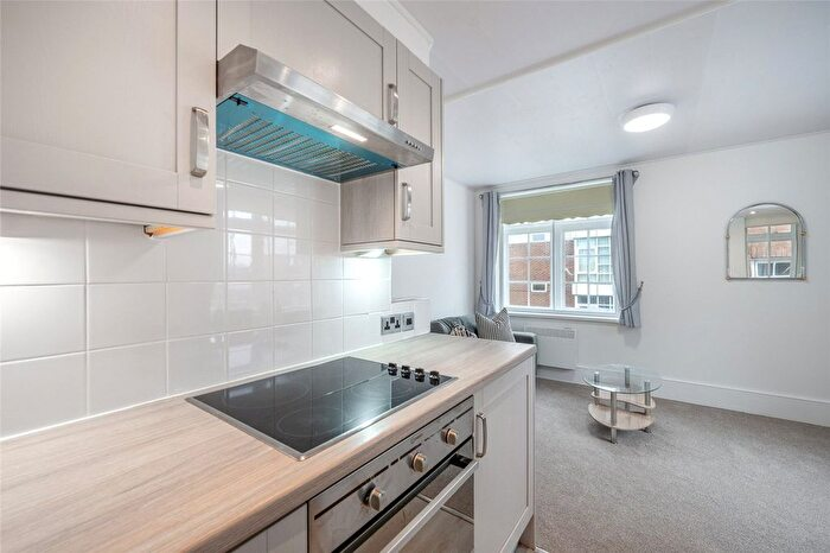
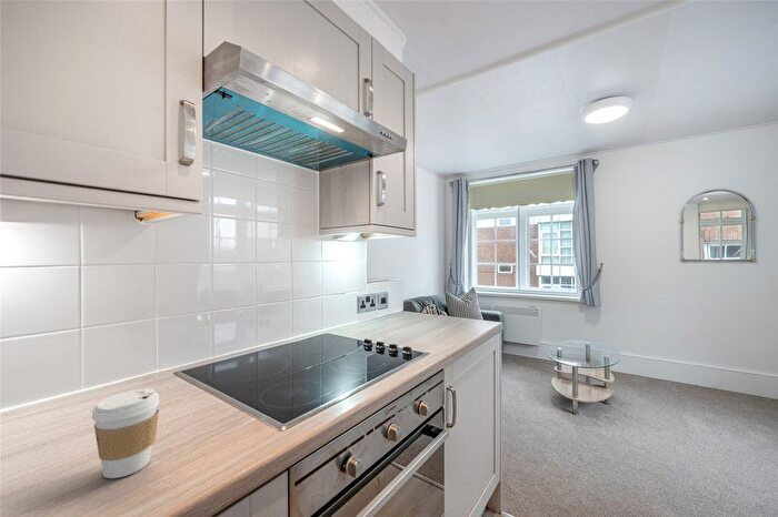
+ coffee cup [91,387,160,479]
